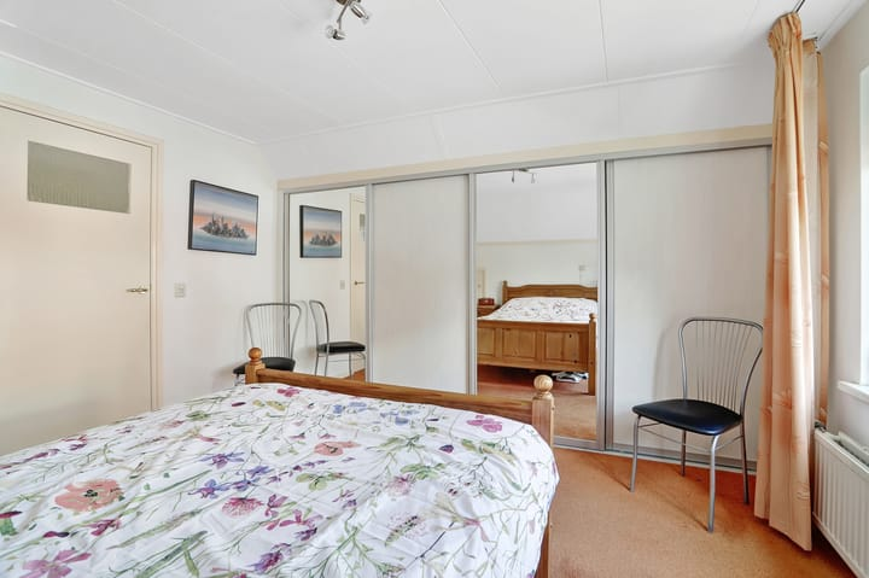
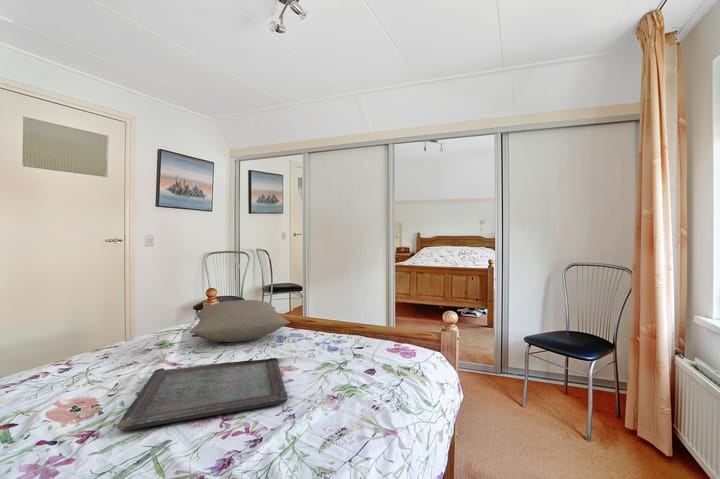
+ serving tray [116,357,288,432]
+ pillow [188,299,291,343]
